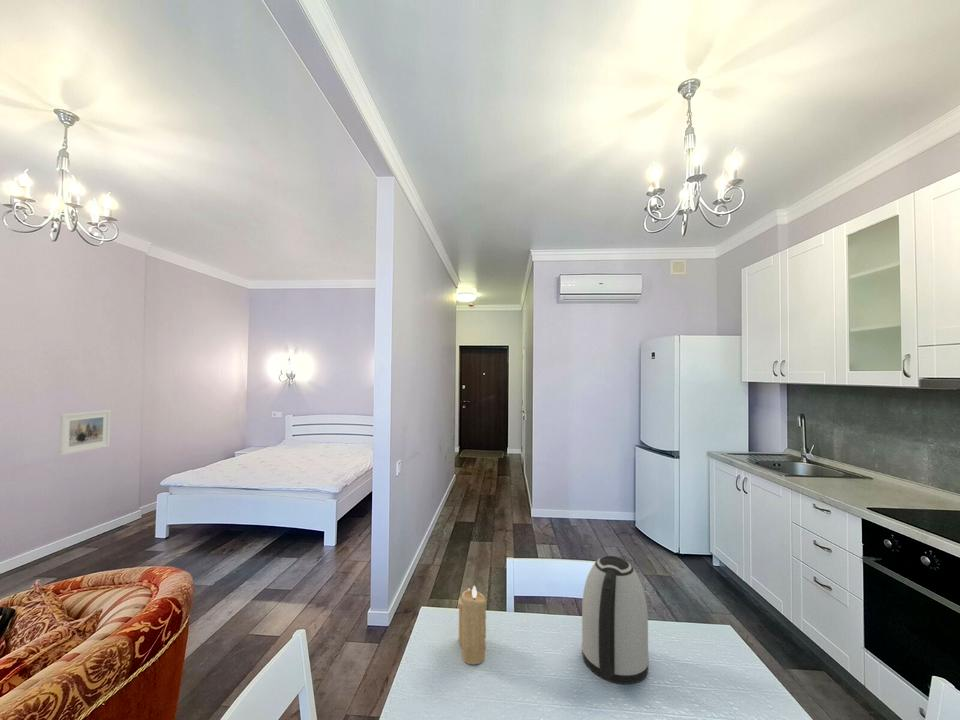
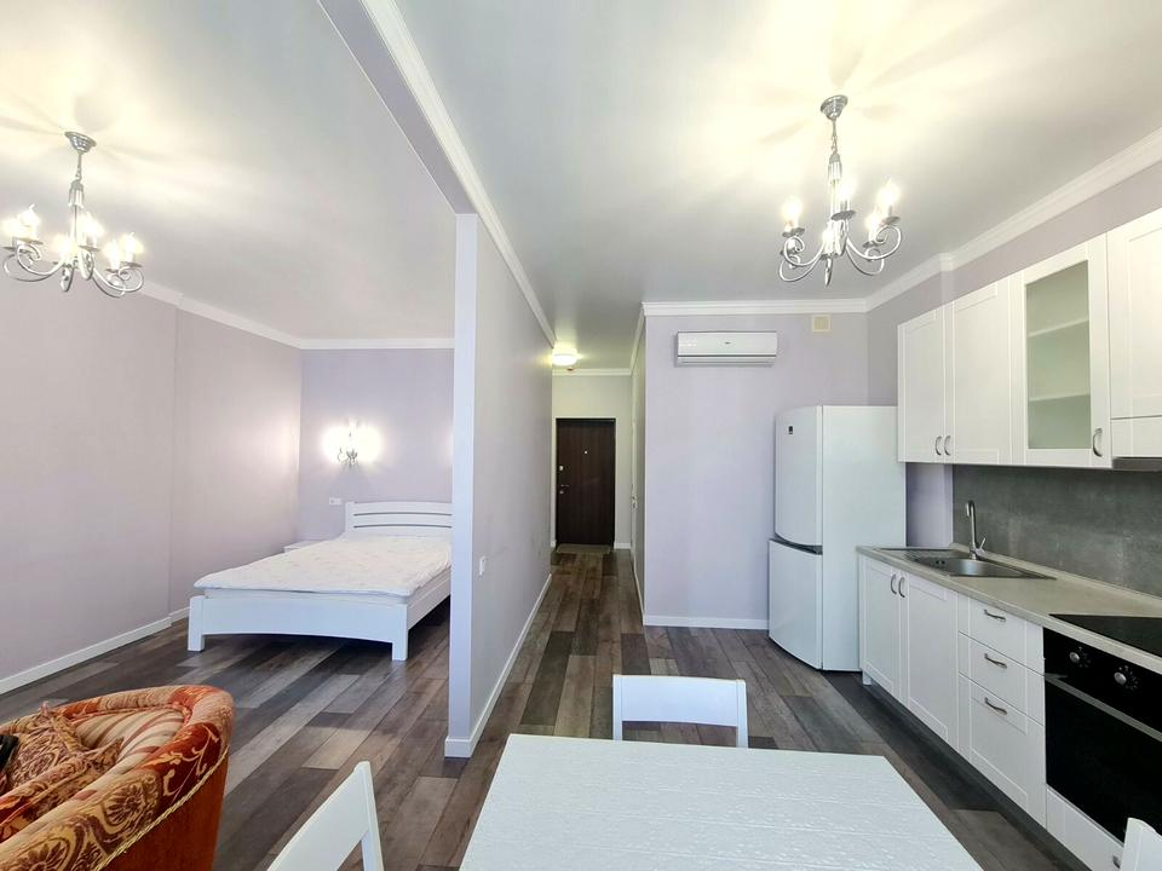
- candle [457,585,487,665]
- kettle [581,555,650,685]
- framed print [58,409,112,456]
